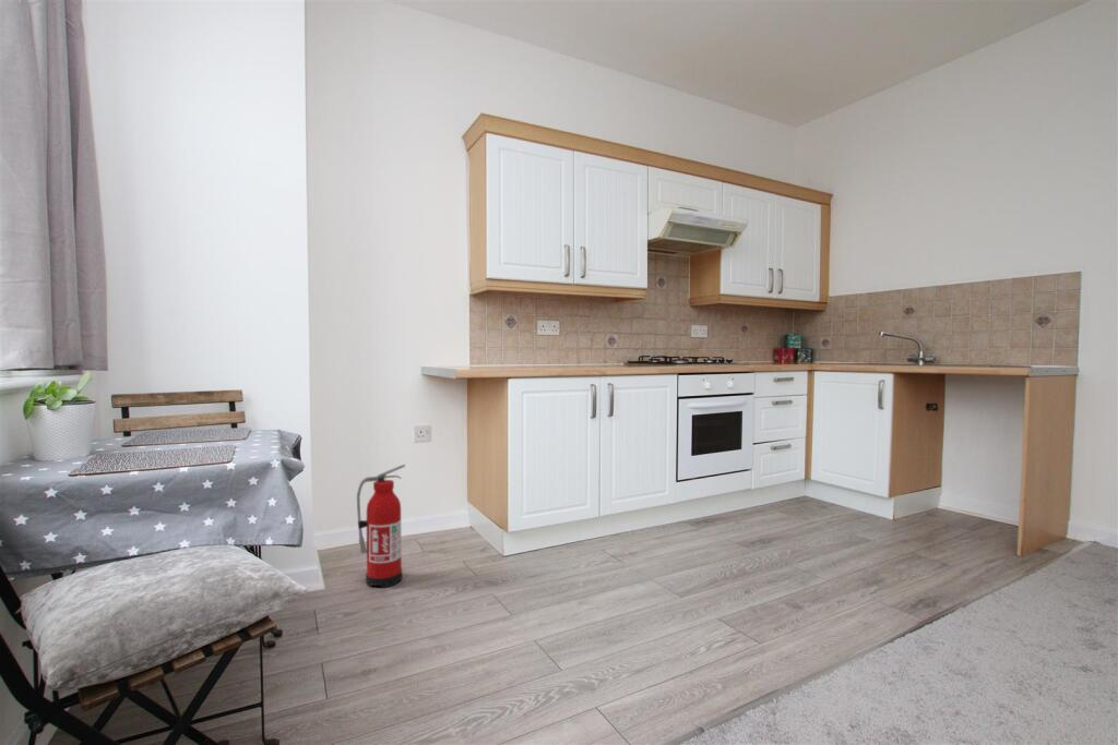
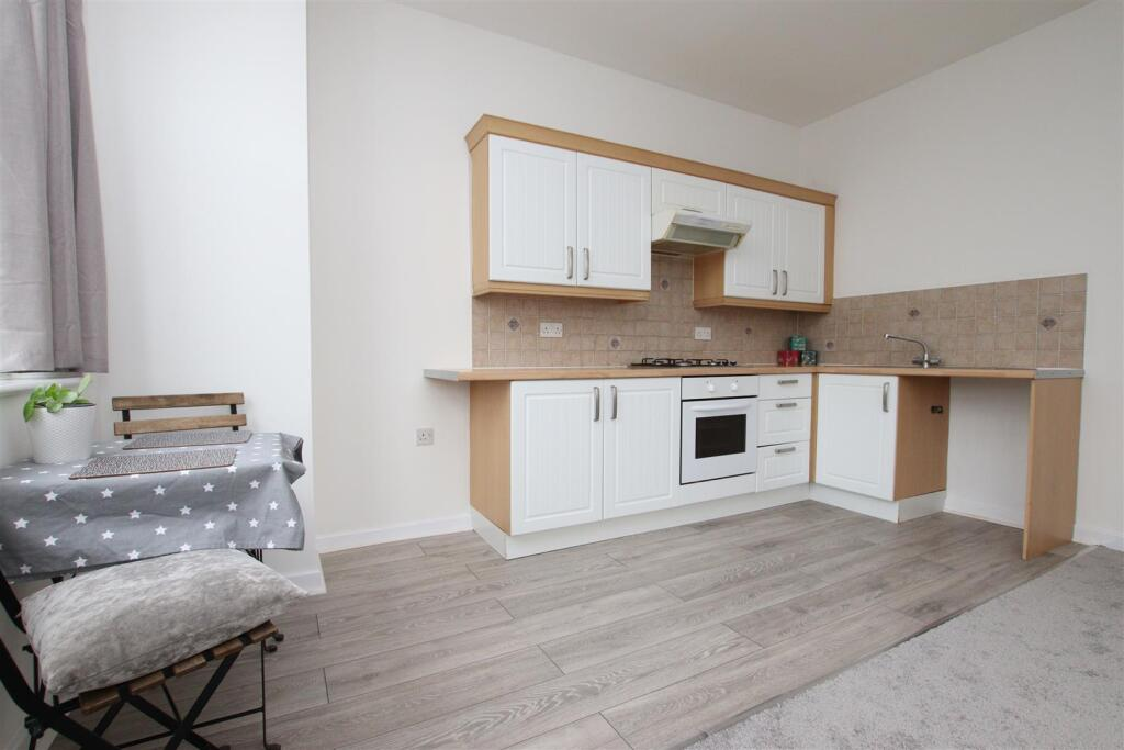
- fire extinguisher [356,464,406,589]
